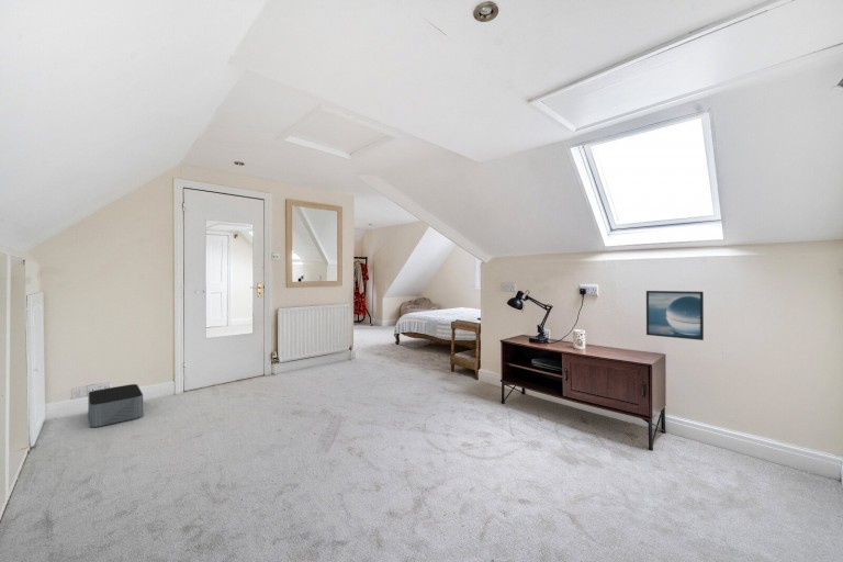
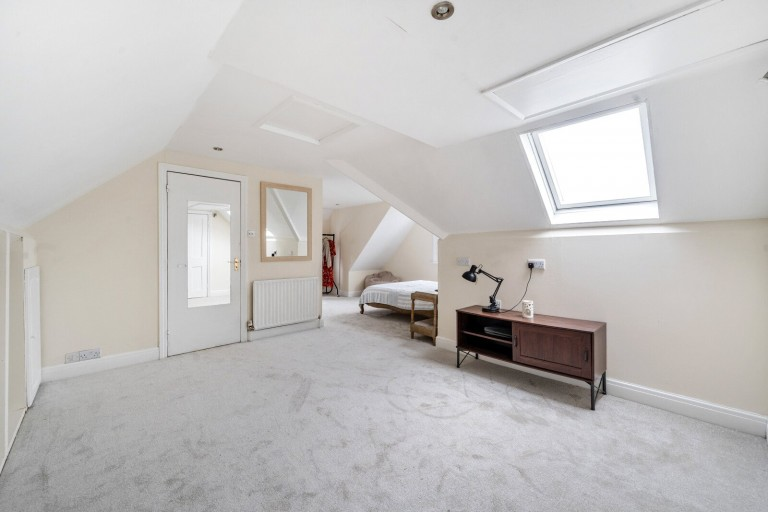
- storage bin [87,383,144,428]
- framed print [645,290,705,341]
